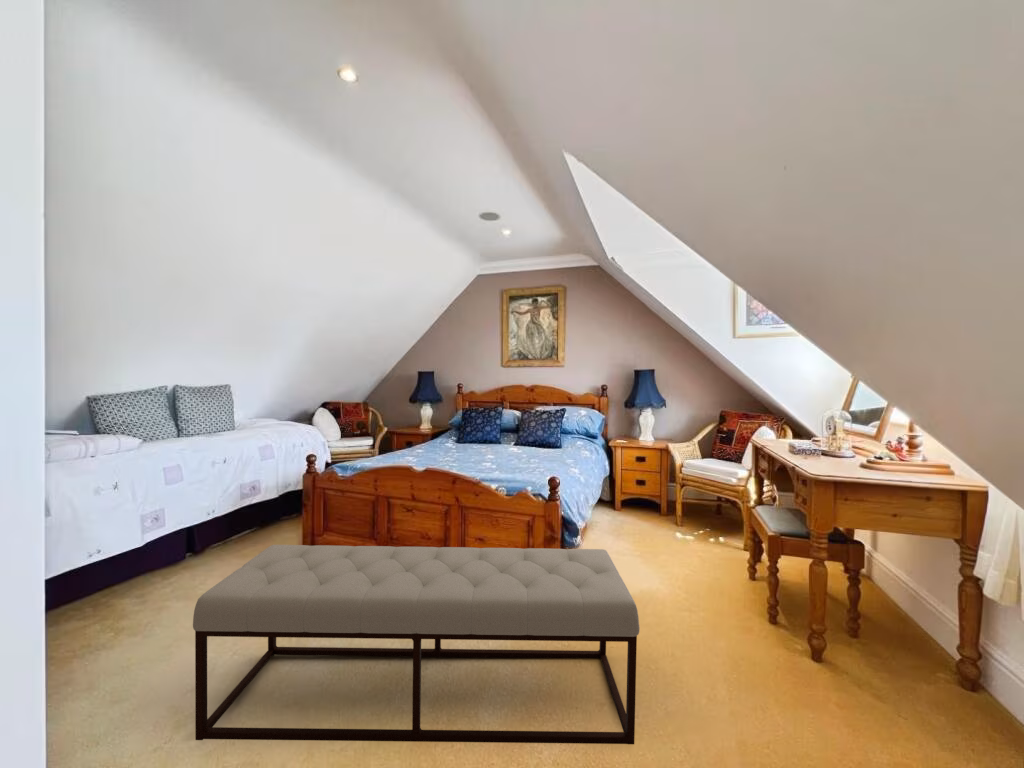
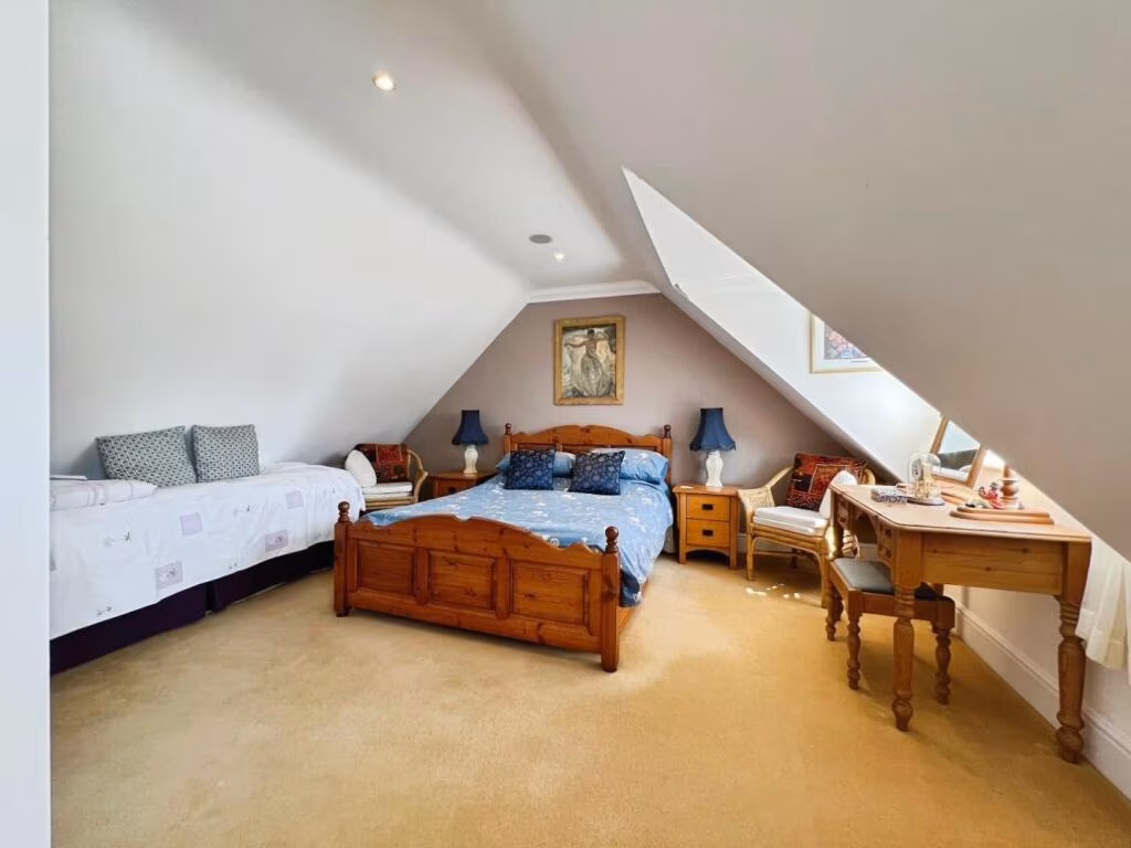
- bench [192,544,641,745]
